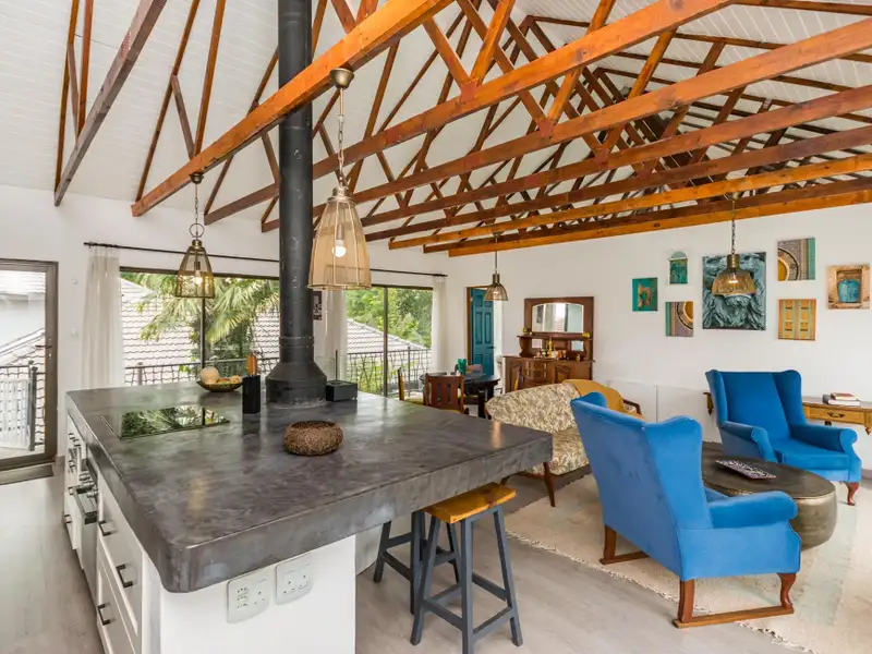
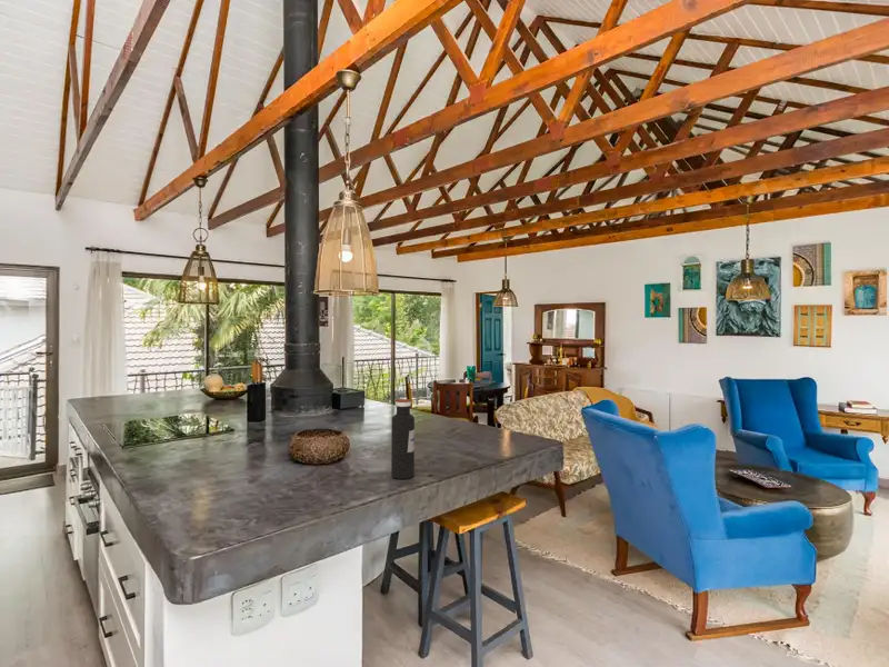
+ water bottle [390,398,416,480]
